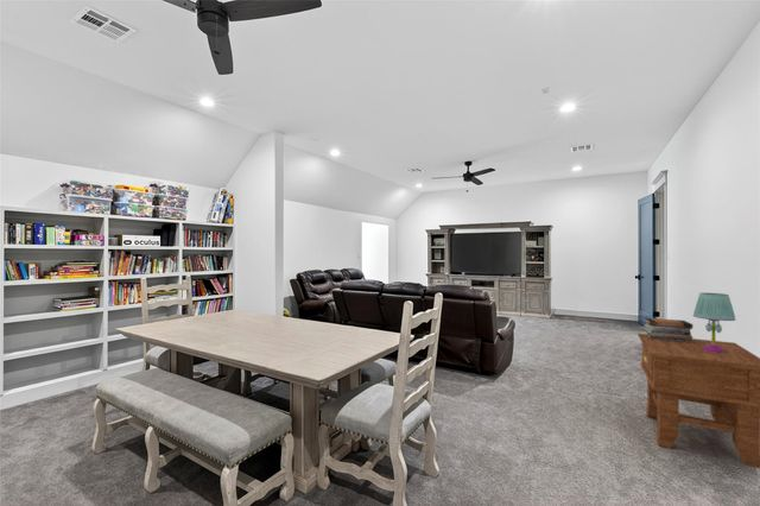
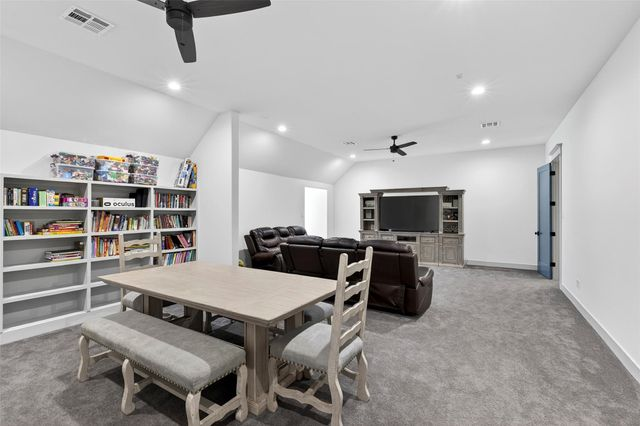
- book stack [642,317,694,342]
- table lamp [692,292,736,353]
- side table [636,333,760,469]
